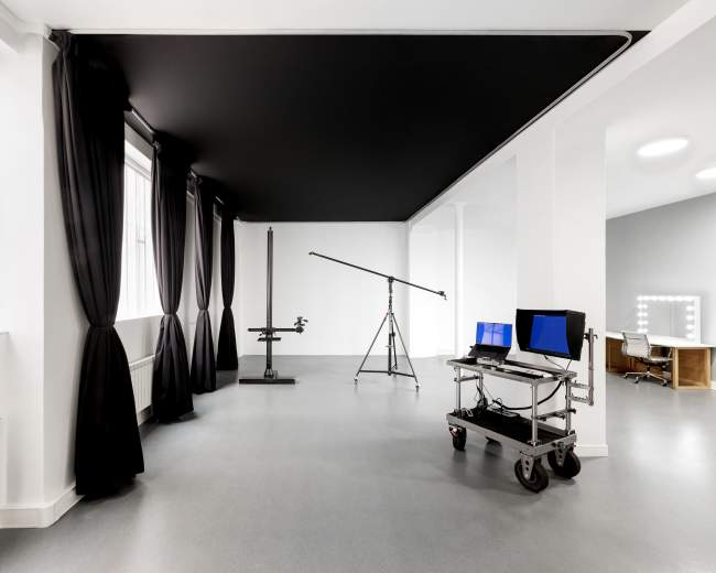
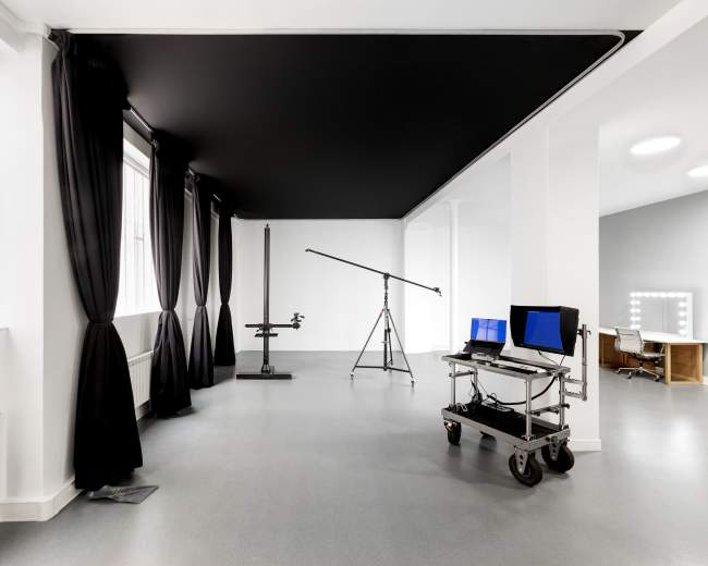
+ bag [84,484,159,505]
